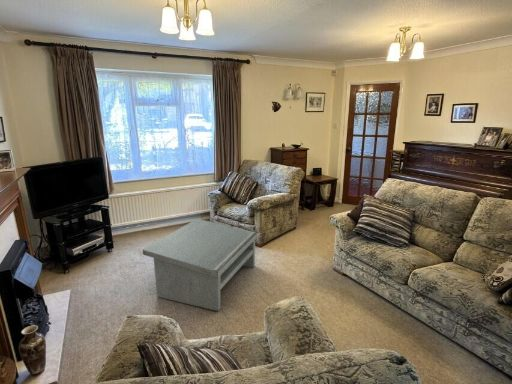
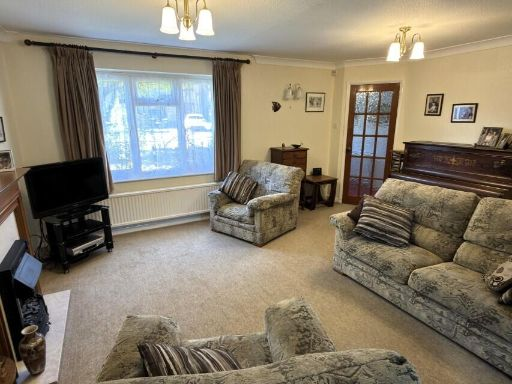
- coffee table [142,218,258,312]
